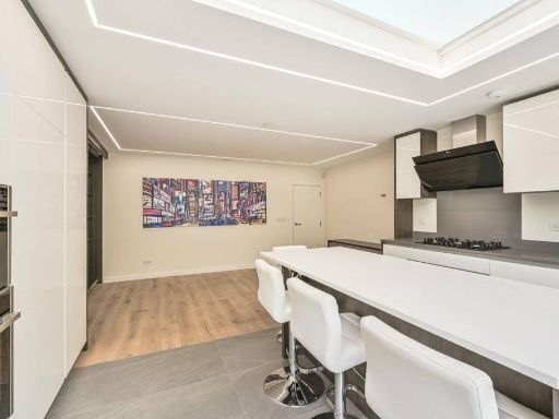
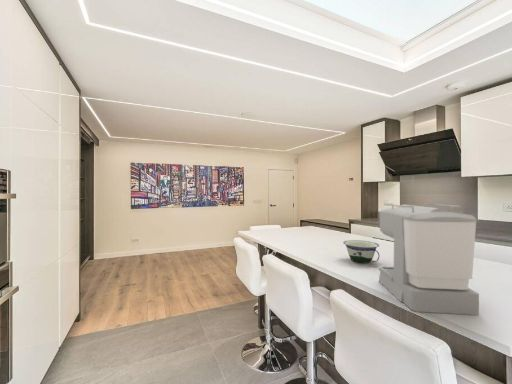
+ coffee maker [378,203,480,316]
+ bowl [342,239,380,264]
